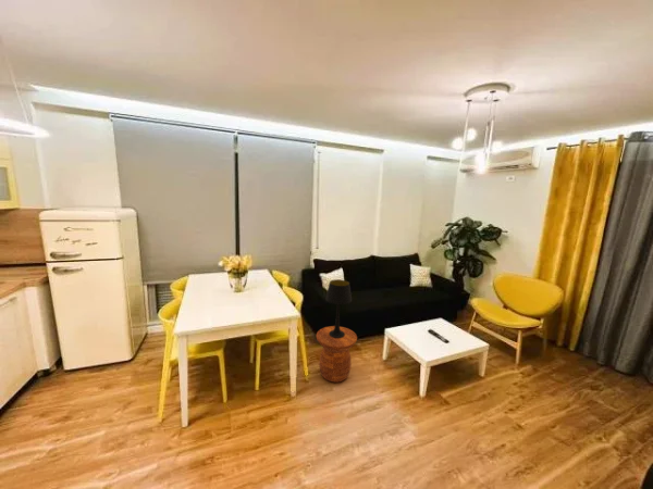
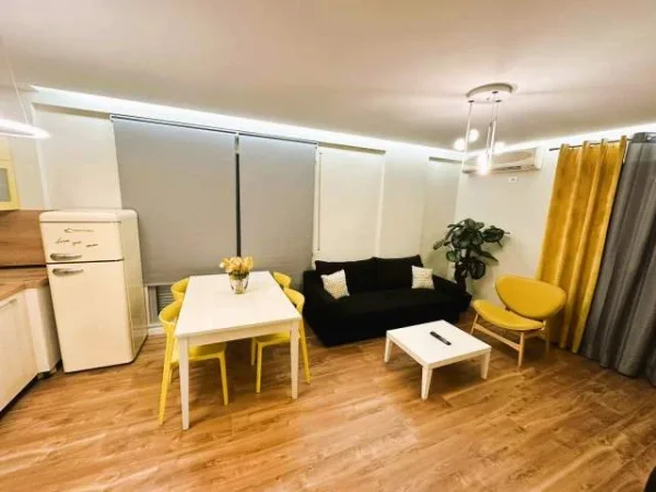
- side table [316,325,358,384]
- table lamp [324,278,353,338]
